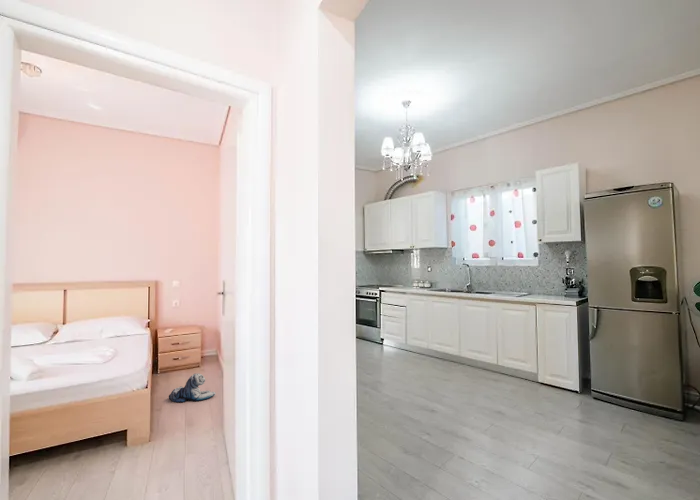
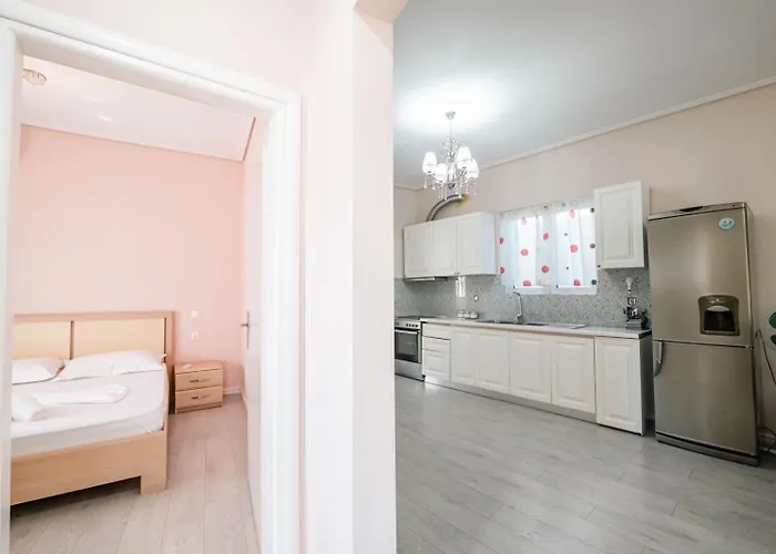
- plush toy [168,372,216,403]
